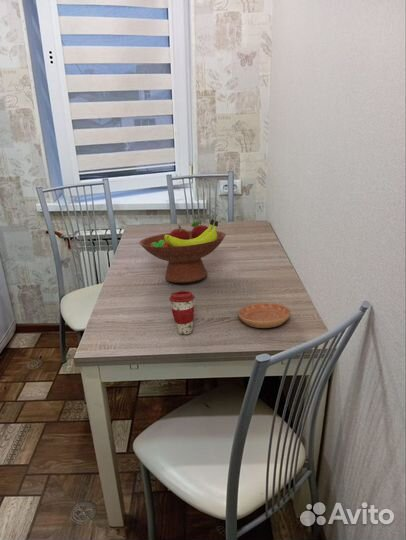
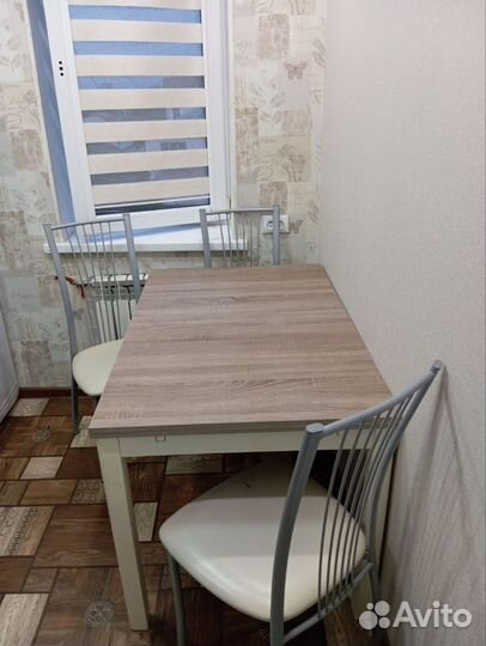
- coffee cup [168,290,196,335]
- fruit bowl [138,218,227,284]
- saucer [237,302,292,329]
